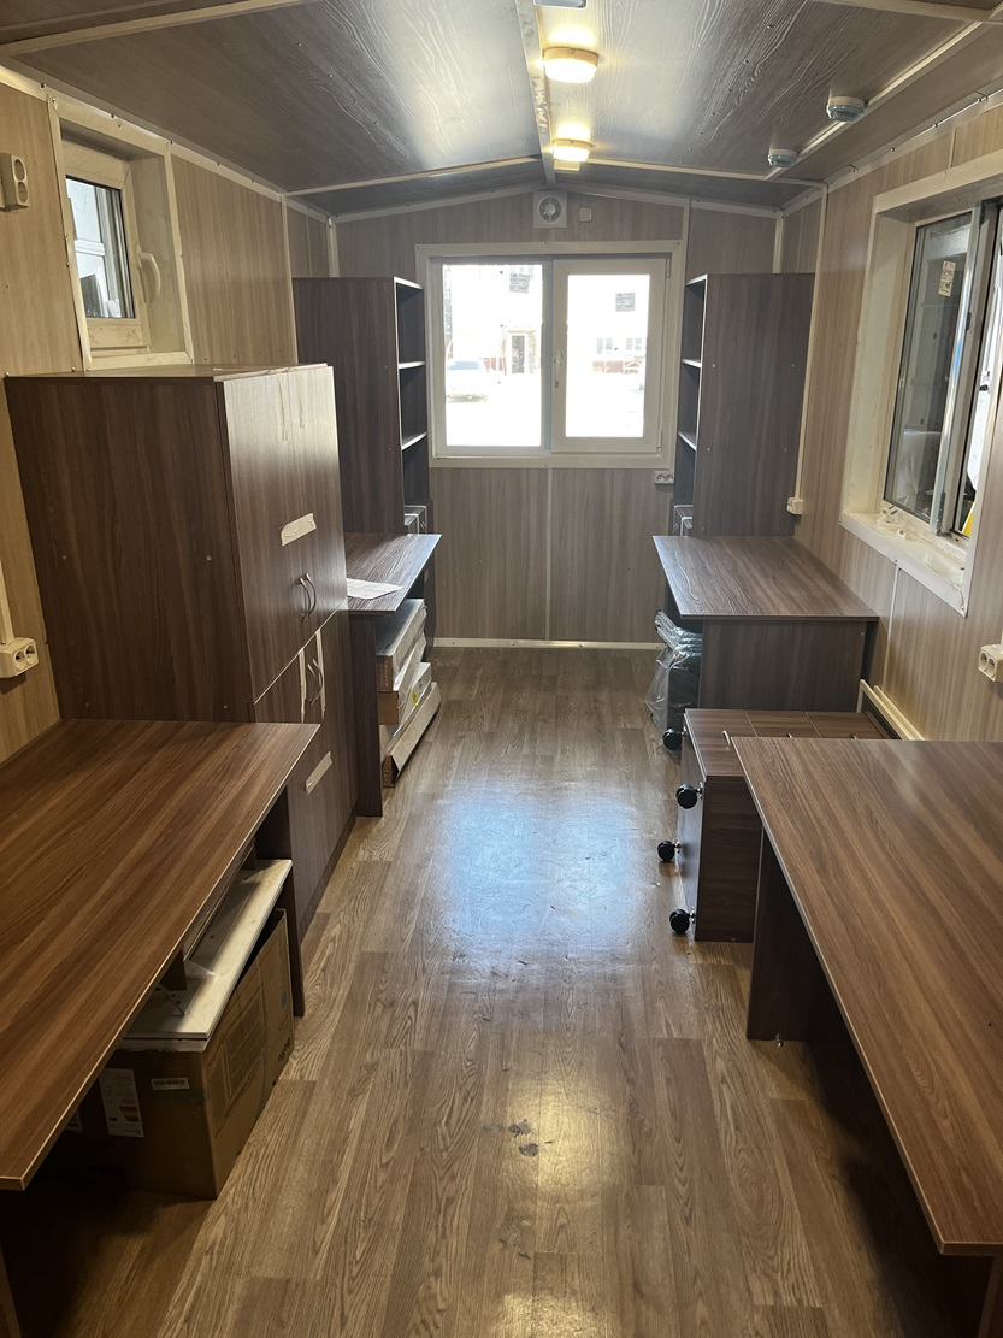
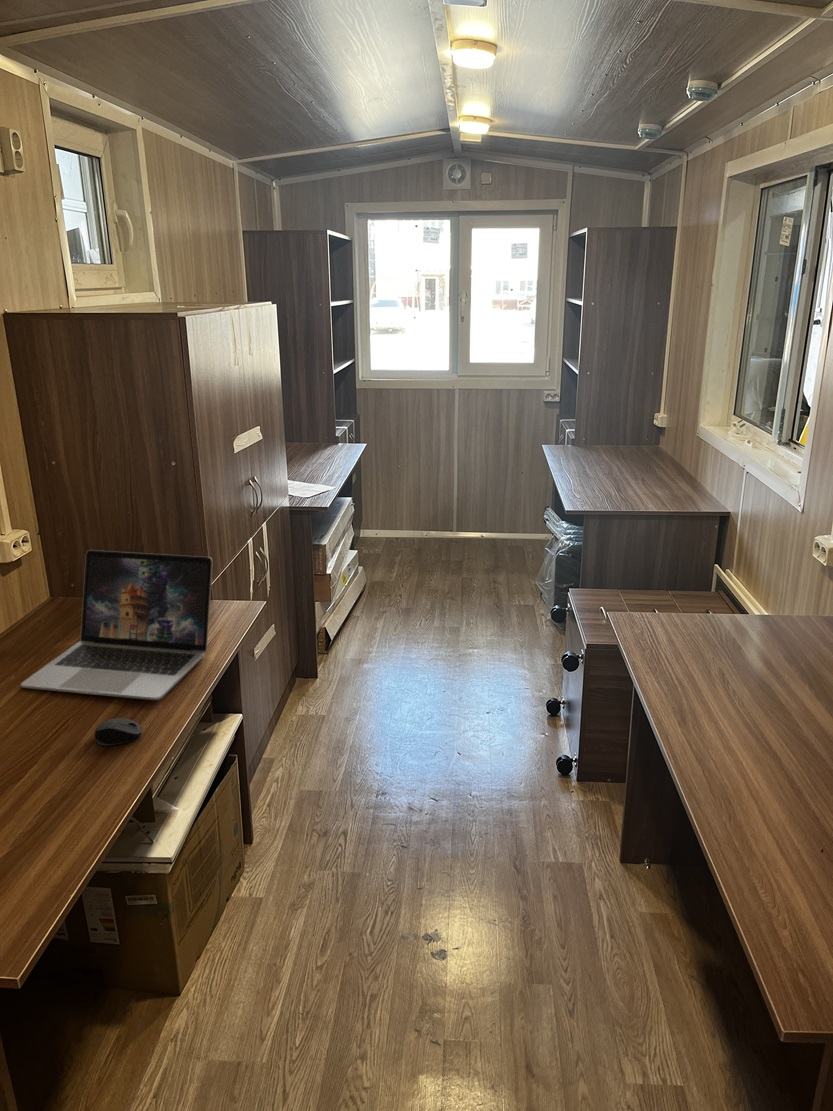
+ computer mouse [94,717,143,747]
+ laptop [20,549,213,701]
